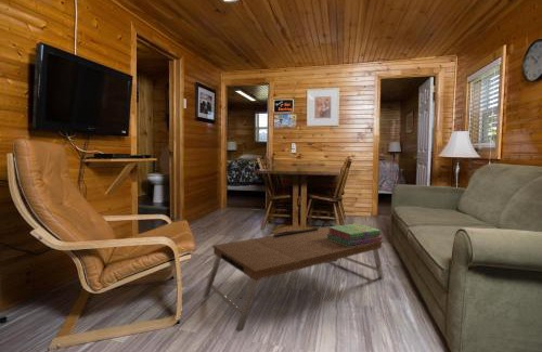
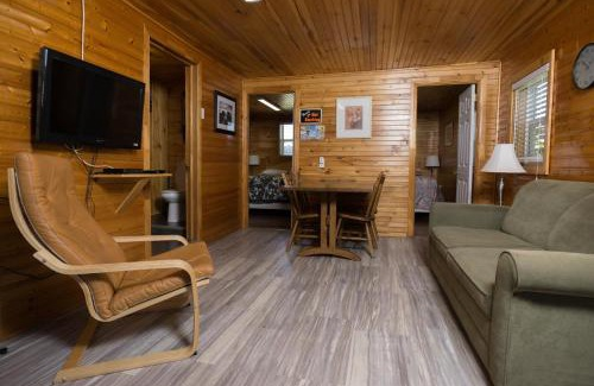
- stack of books [326,222,383,246]
- coffee table [202,225,385,333]
